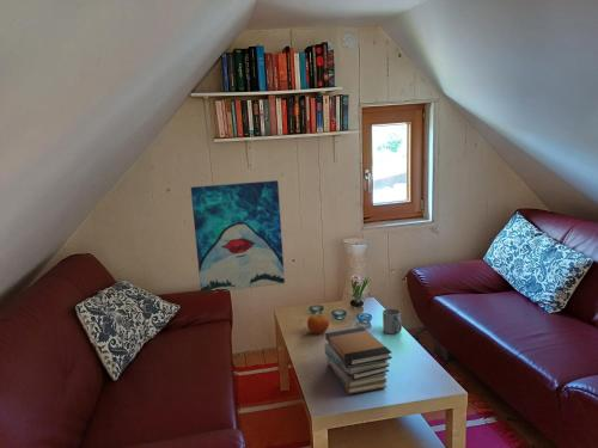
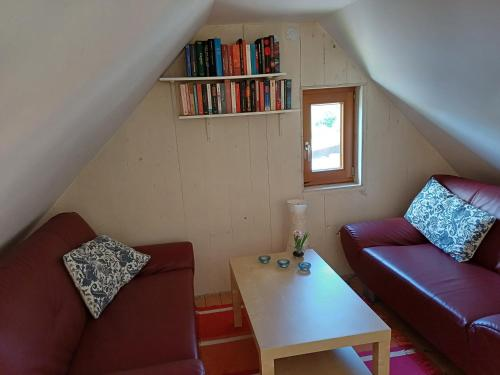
- mug [382,308,403,335]
- wall art [190,179,286,293]
- book stack [323,326,393,395]
- fruit [306,313,330,335]
